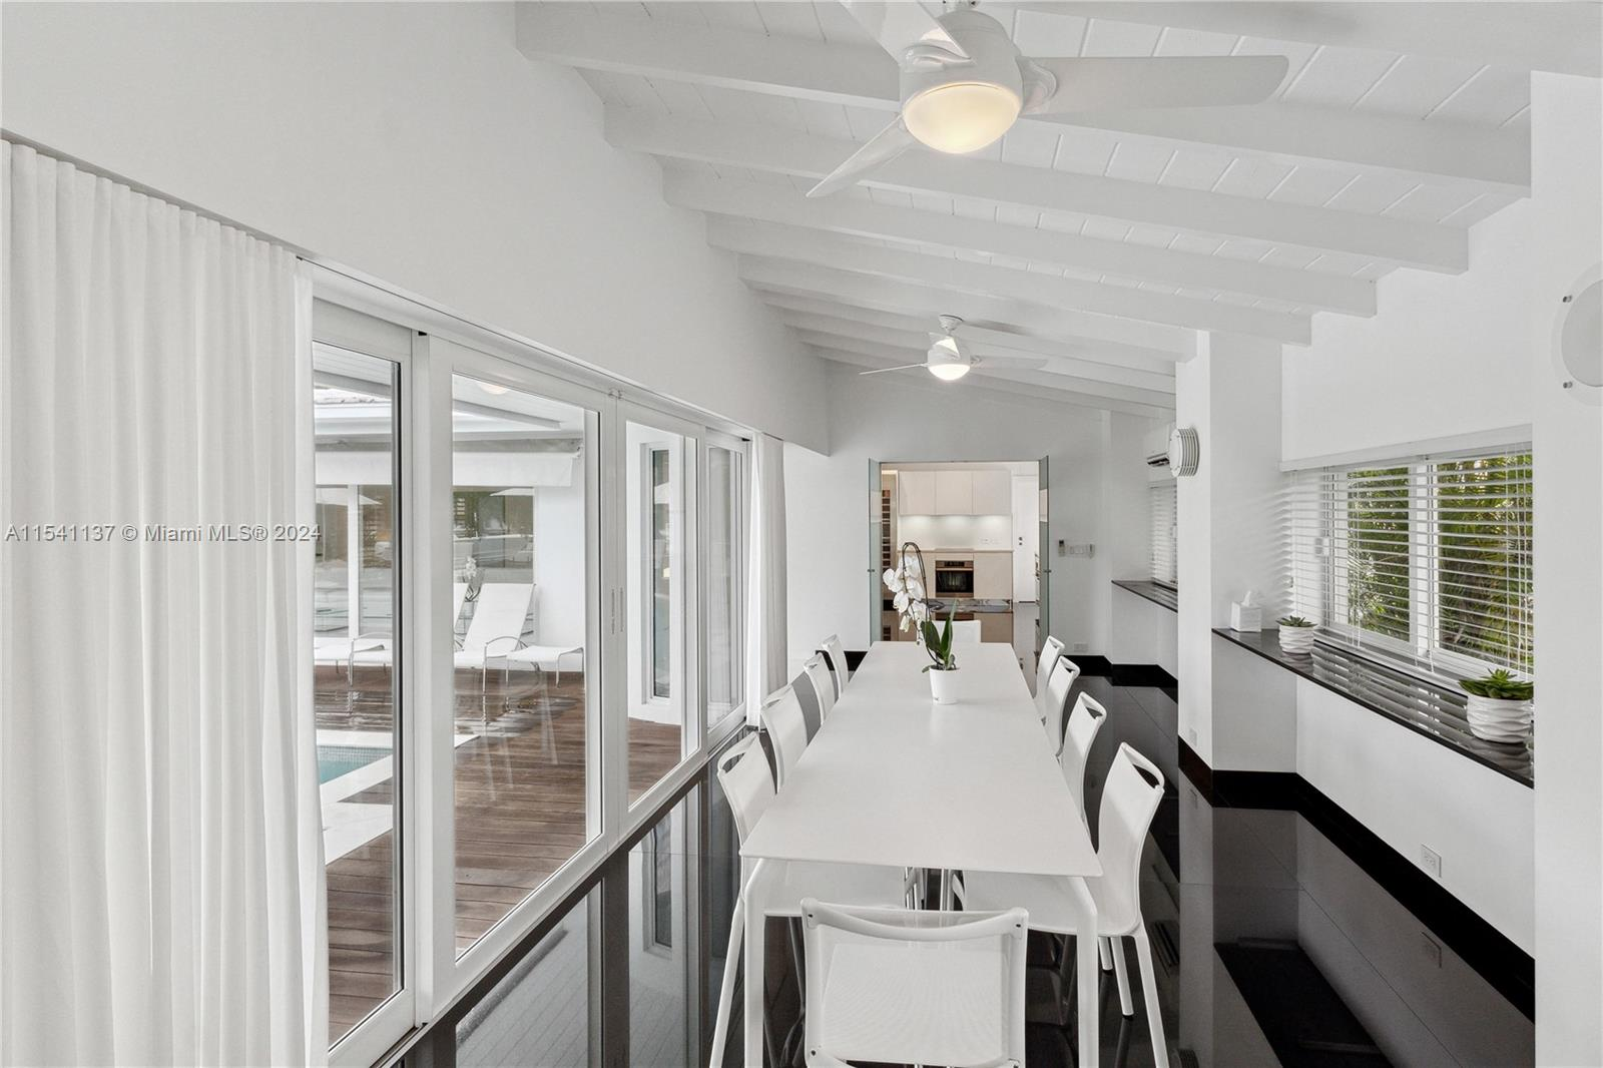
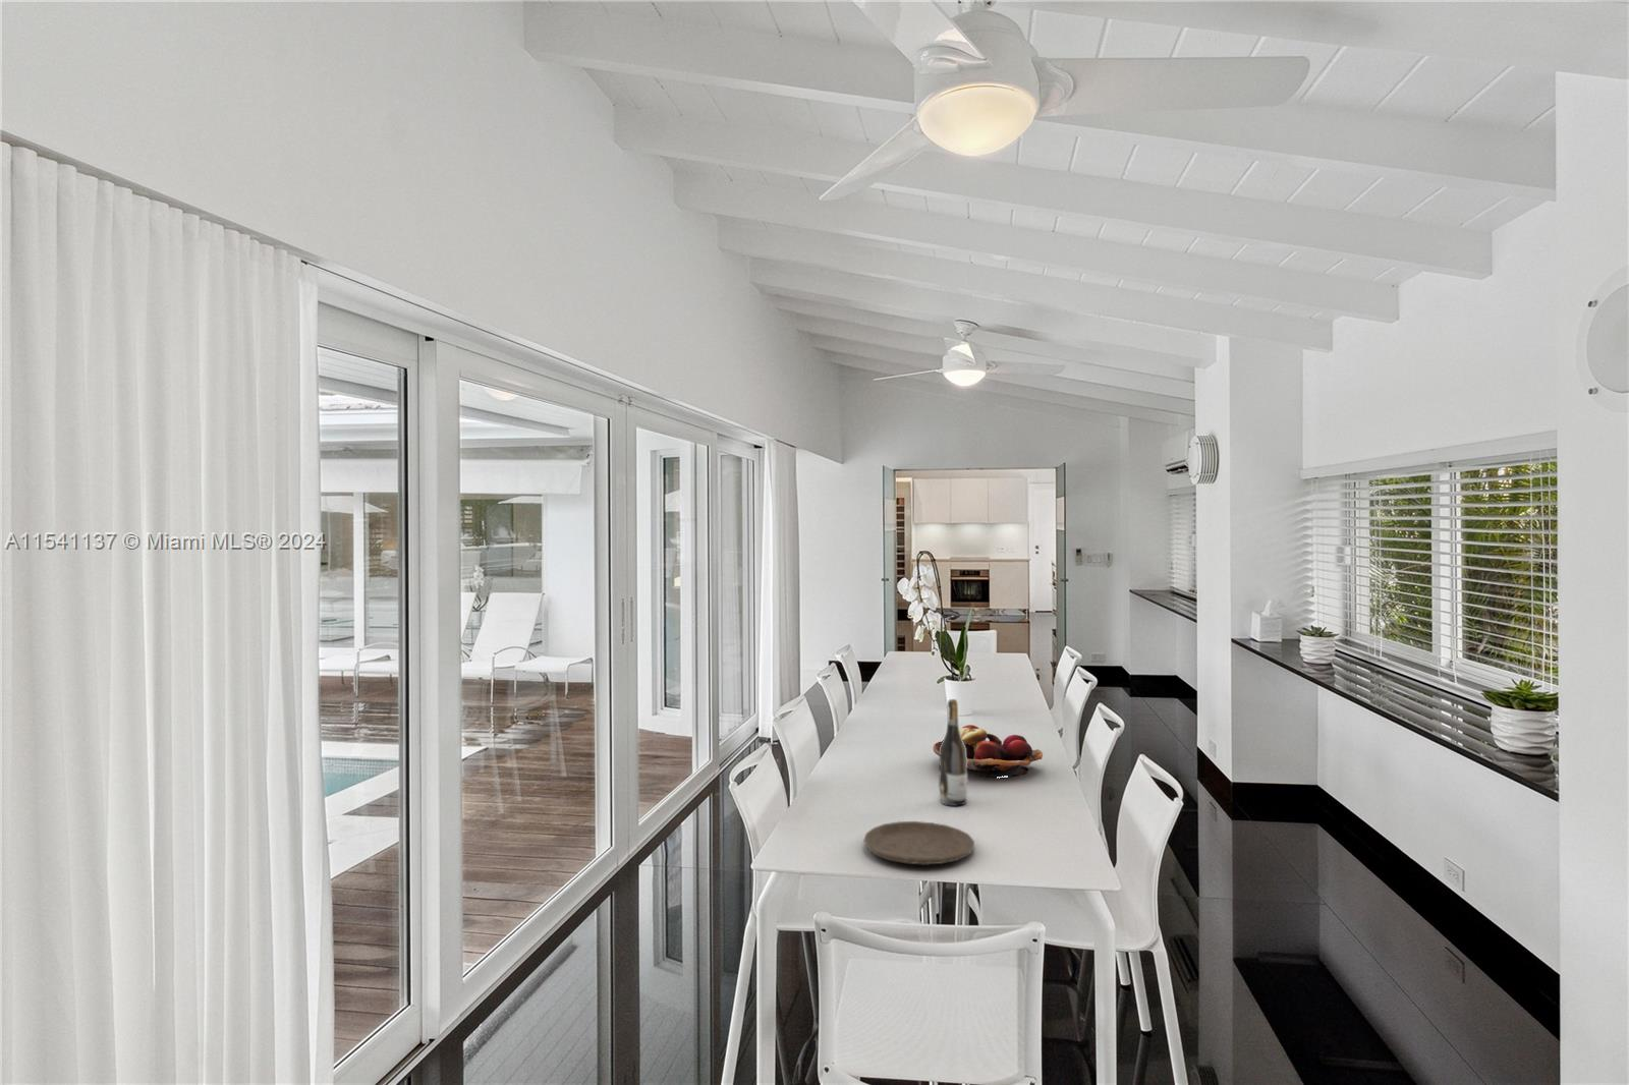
+ plate [862,820,975,866]
+ fruit basket [933,724,1044,779]
+ wine bottle [937,699,968,808]
